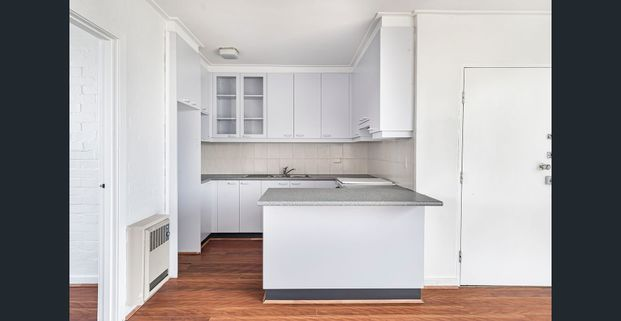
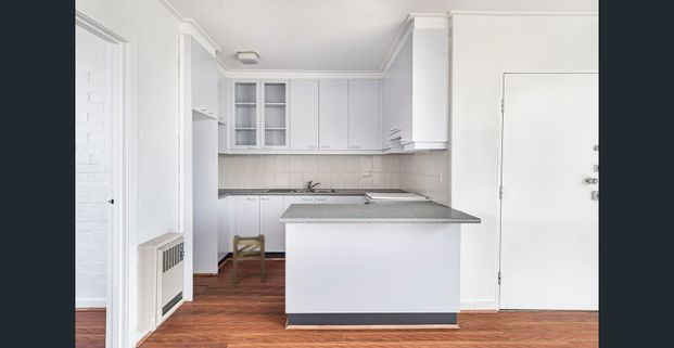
+ stool [232,233,266,285]
